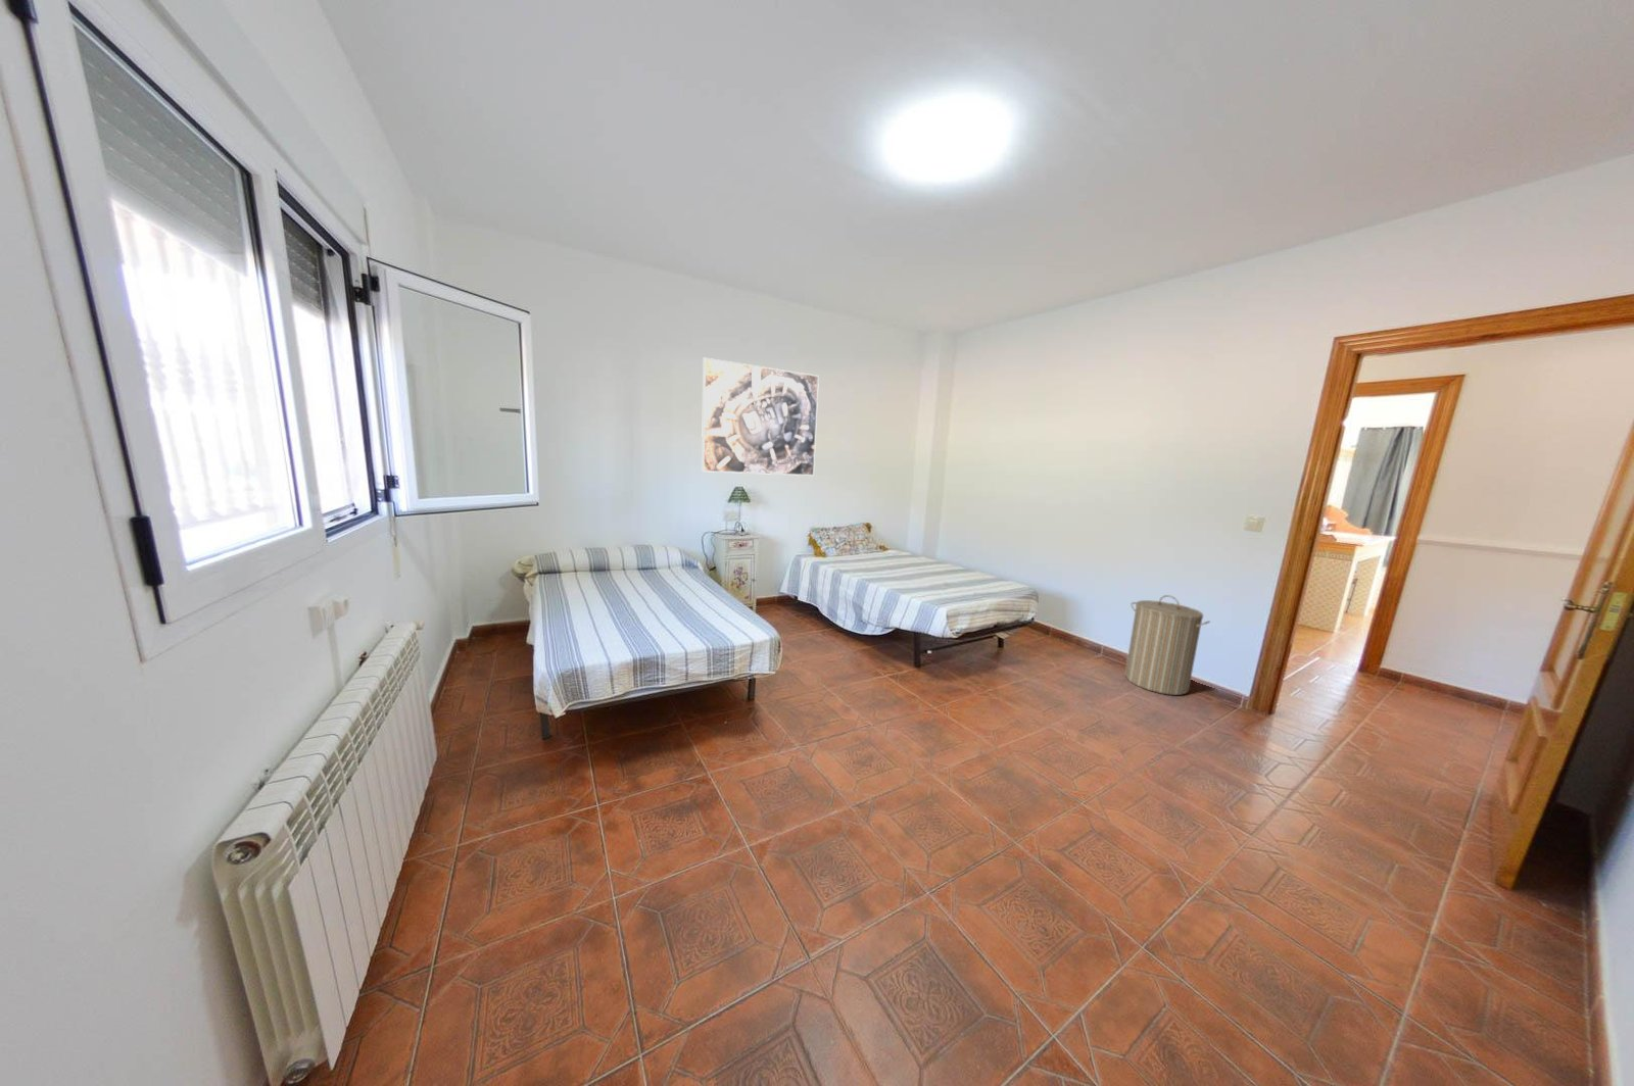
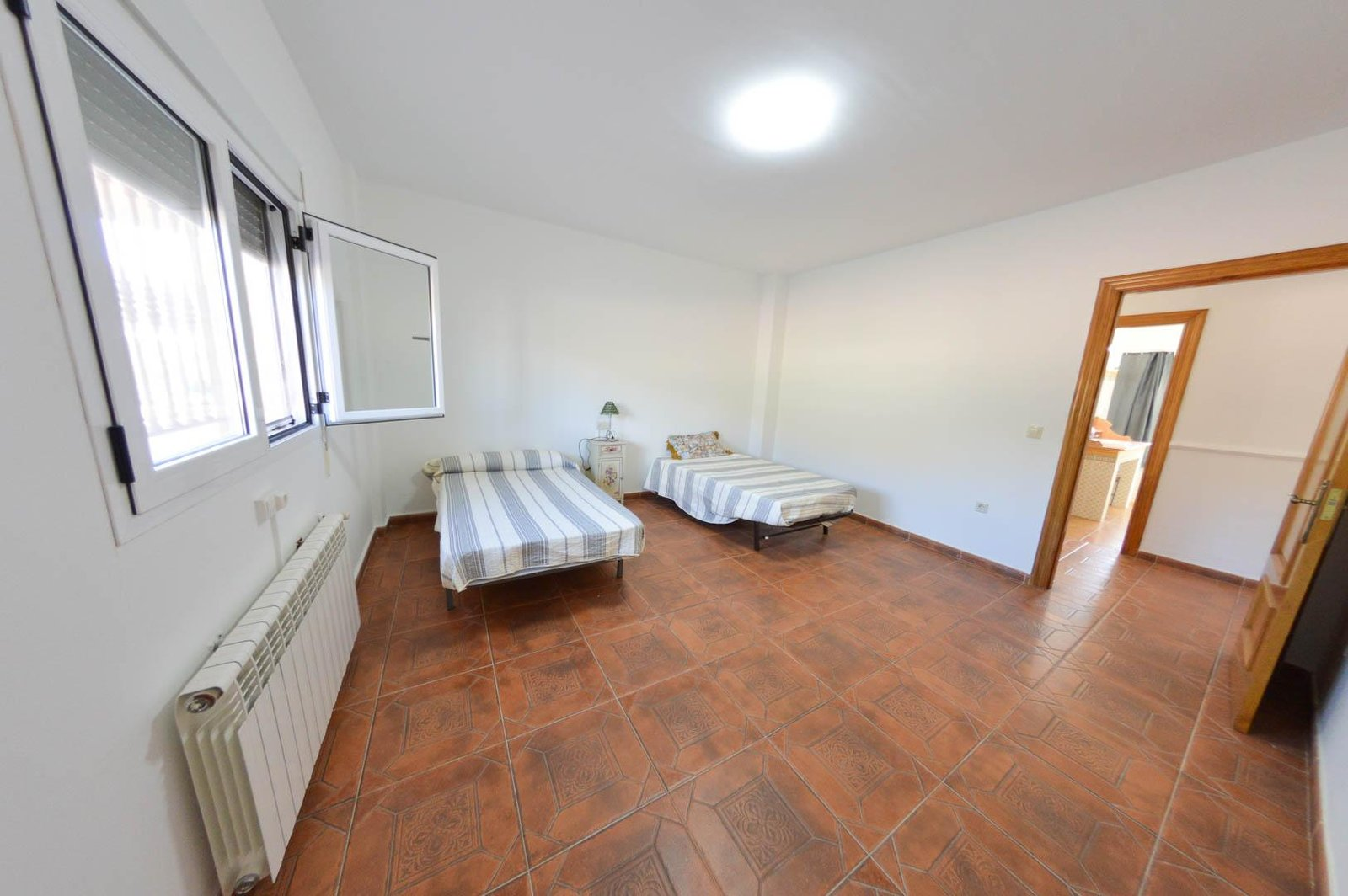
- laundry hamper [1124,594,1211,696]
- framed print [701,358,821,476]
